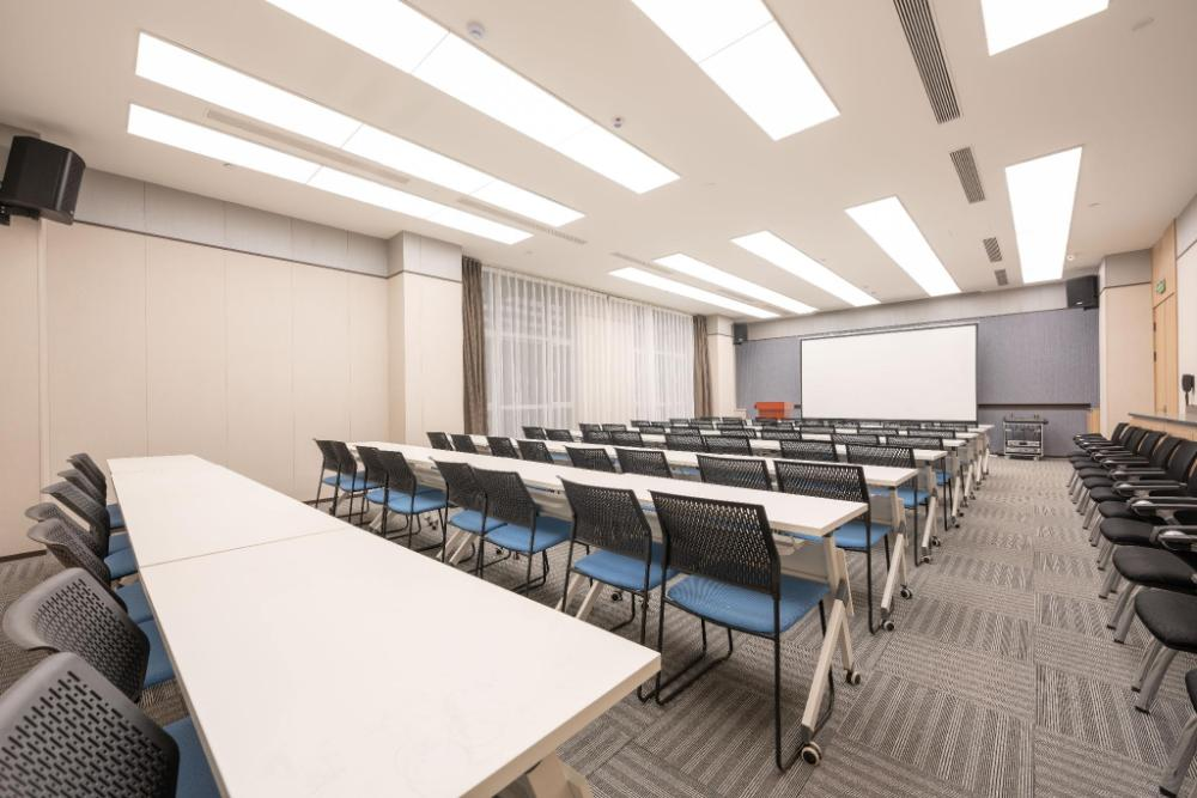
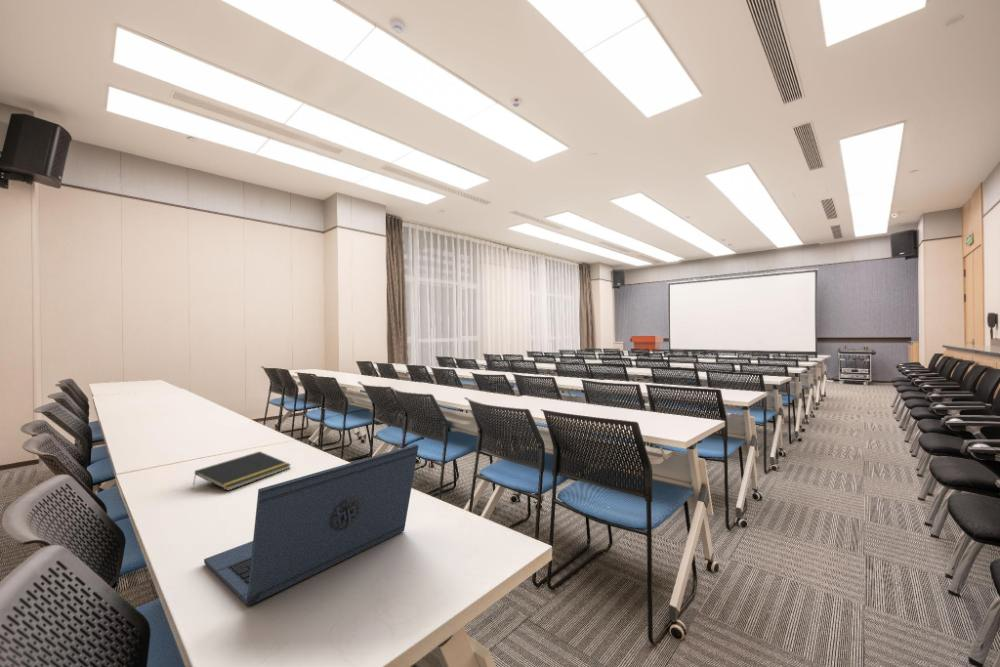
+ laptop [203,443,419,607]
+ notepad [192,450,292,492]
